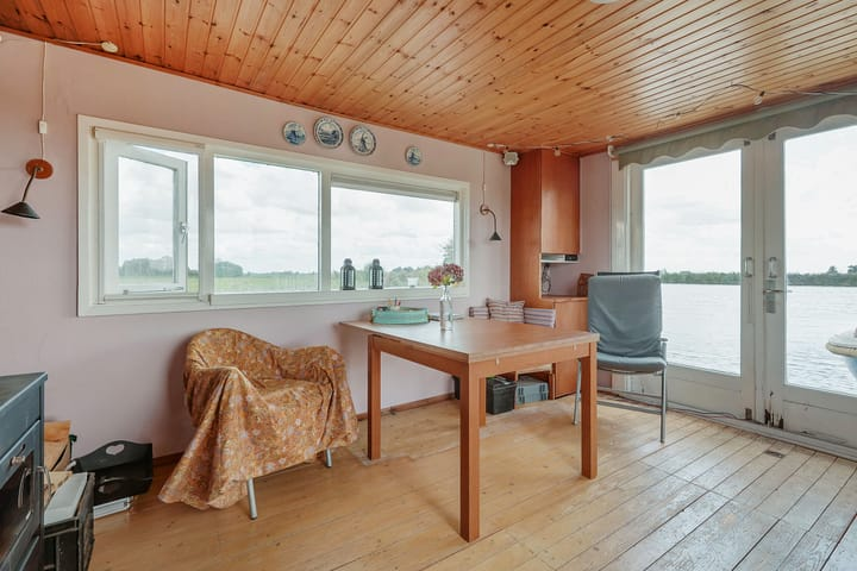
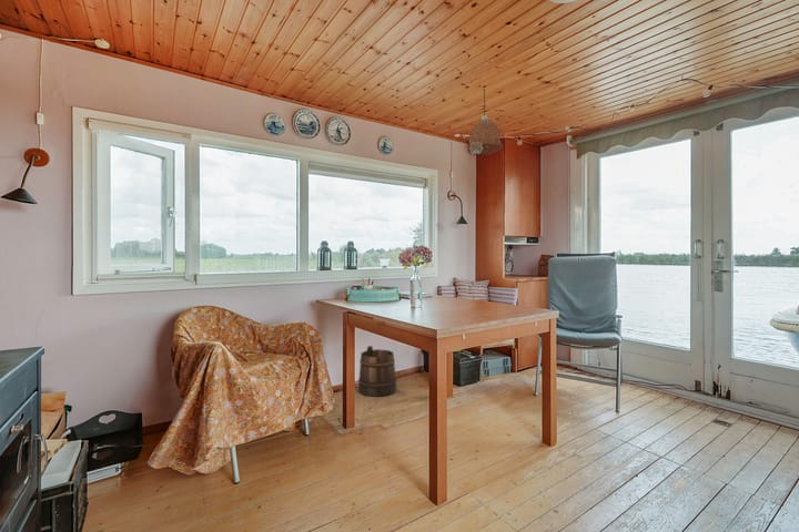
+ pendant lamp [466,84,504,156]
+ bucket [357,345,397,398]
